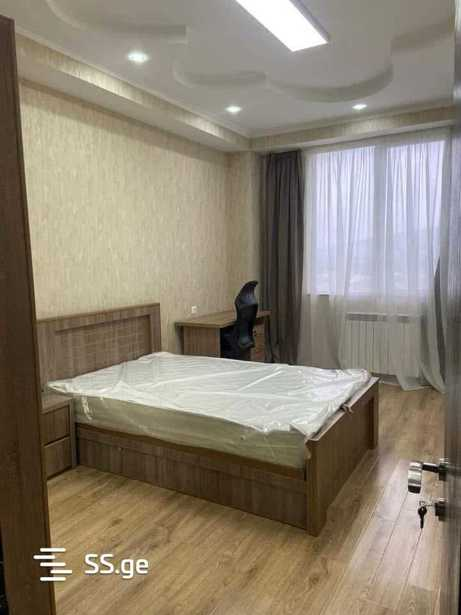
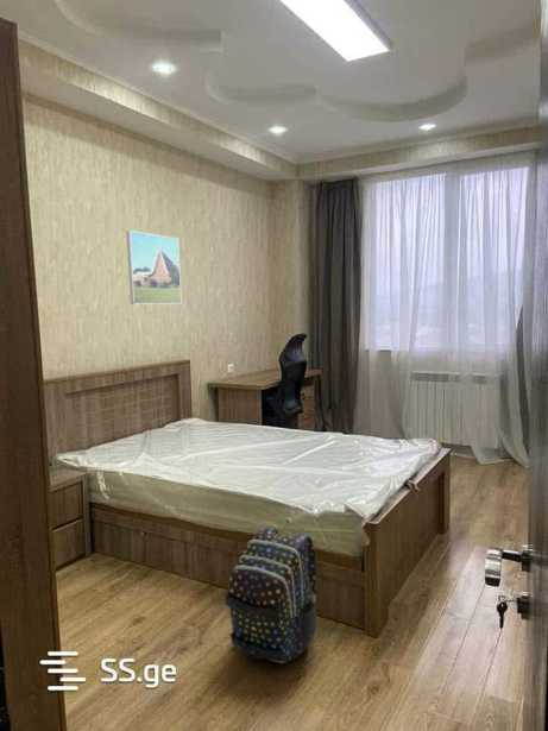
+ backpack [223,527,317,664]
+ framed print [126,229,183,305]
